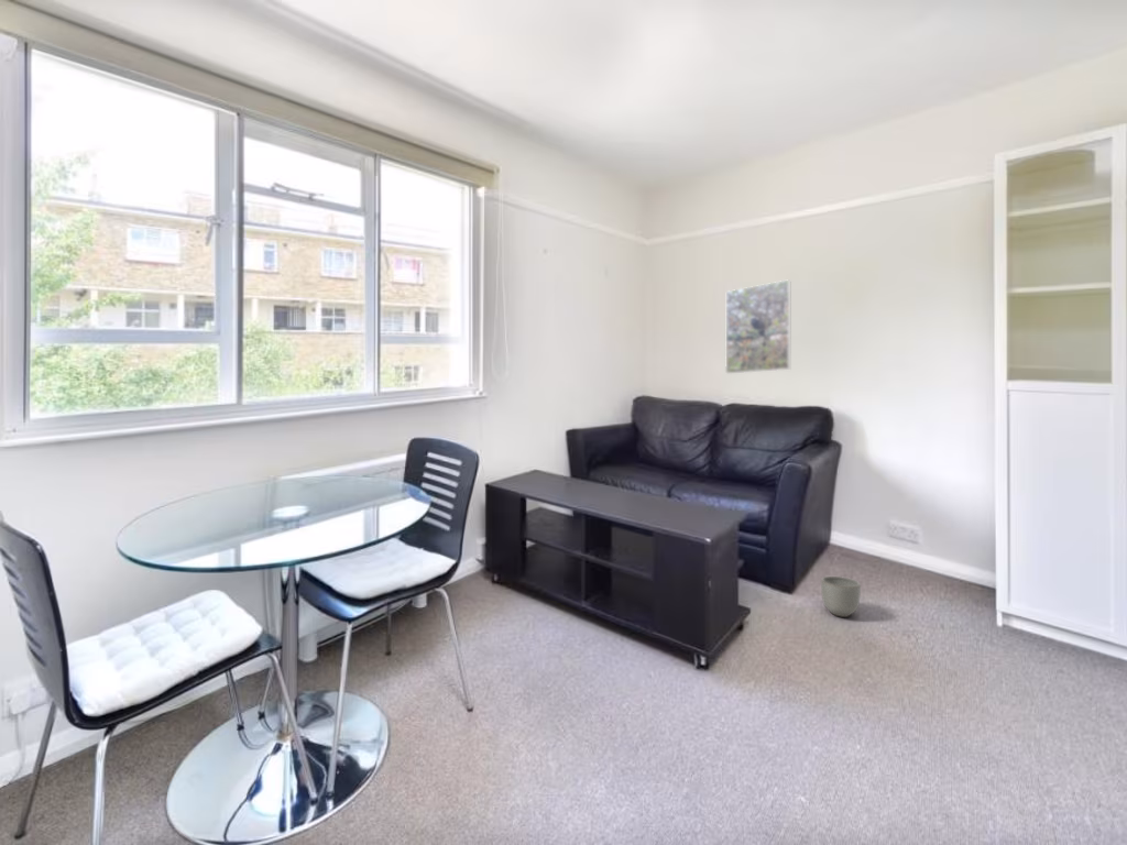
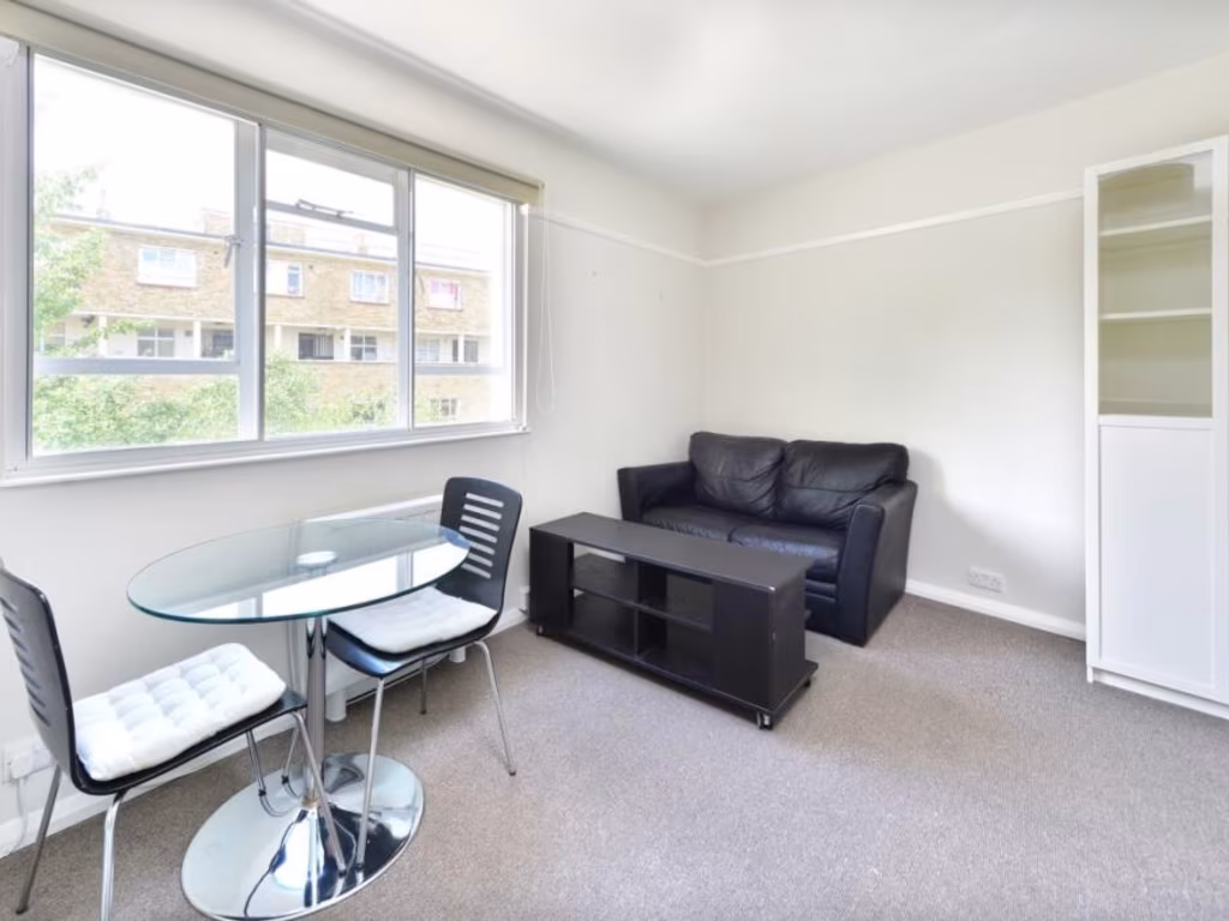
- planter [820,575,862,618]
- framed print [724,278,792,375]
